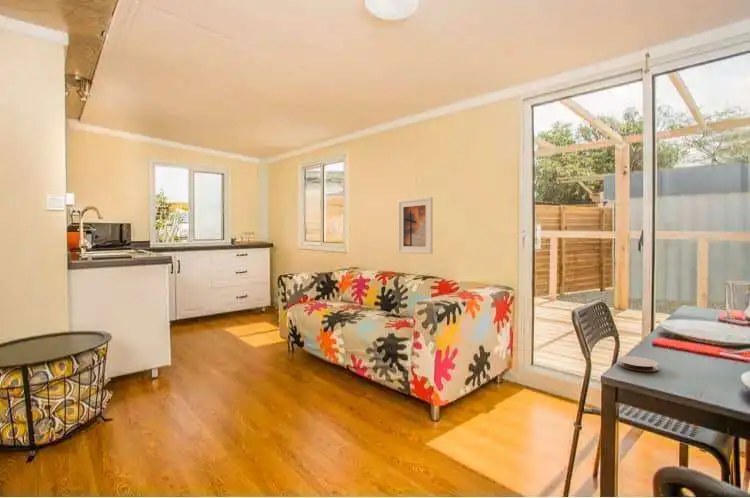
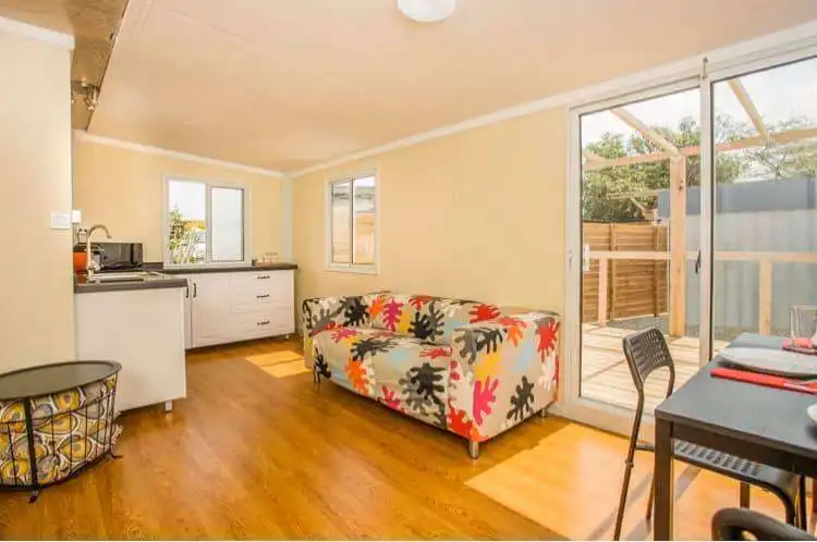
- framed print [397,196,434,255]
- coaster [616,355,660,373]
